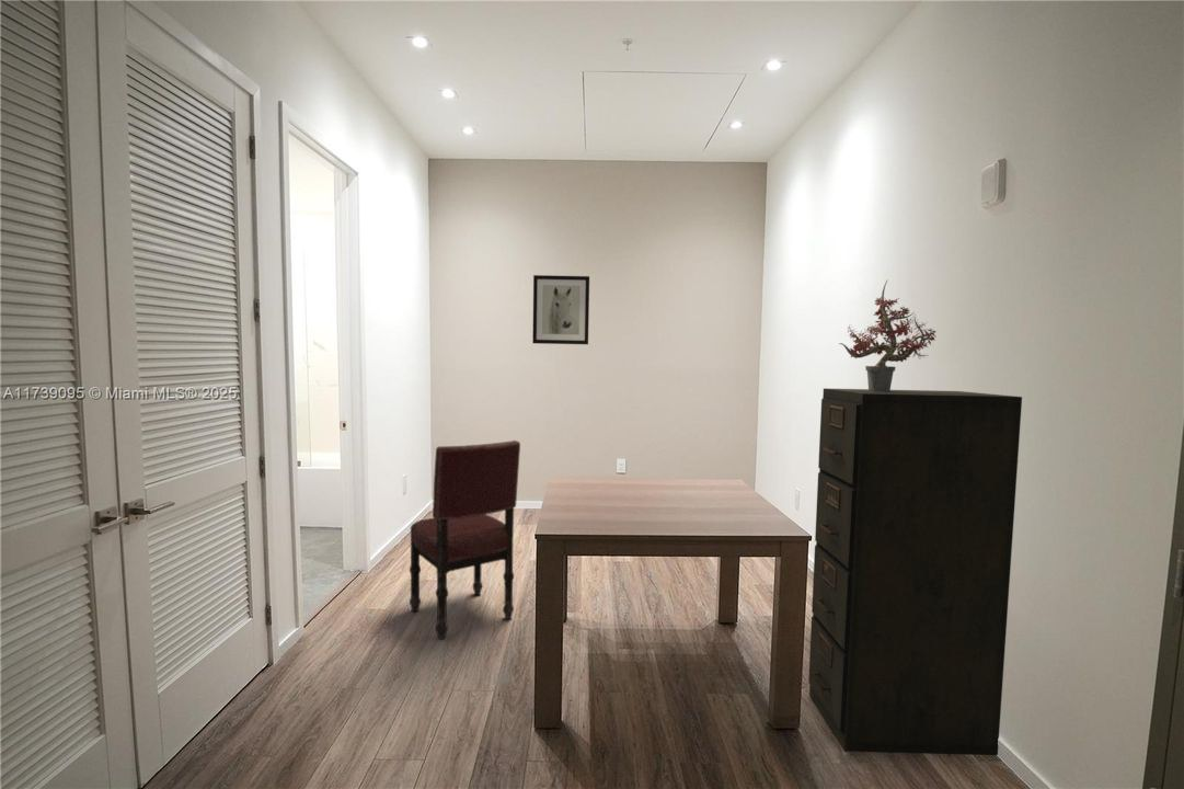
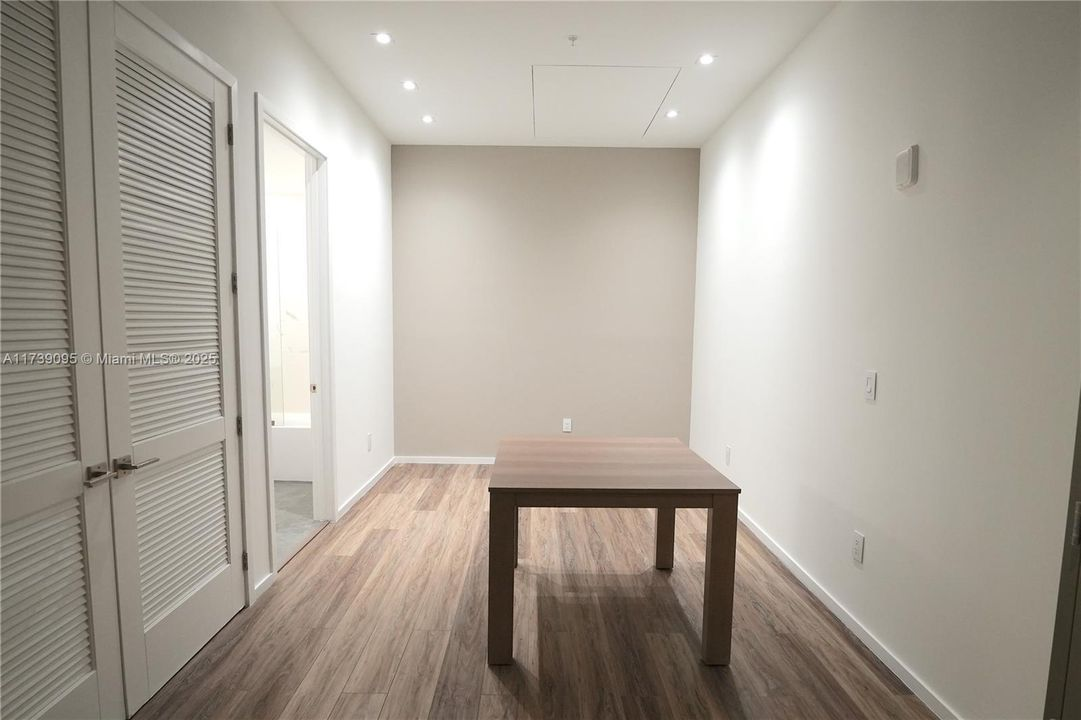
- potted plant [838,279,938,391]
- filing cabinet [807,387,1023,756]
- wall art [531,274,590,345]
- dining chair [409,439,521,641]
